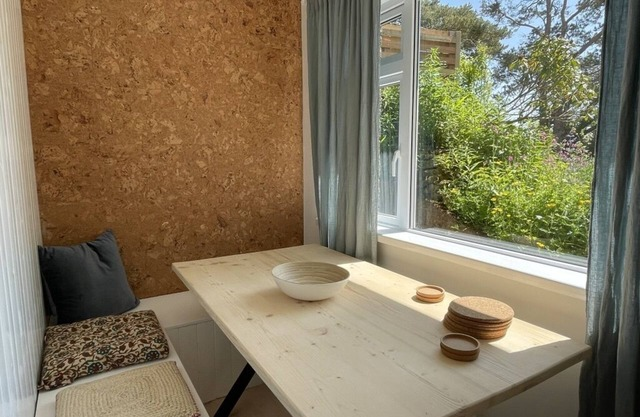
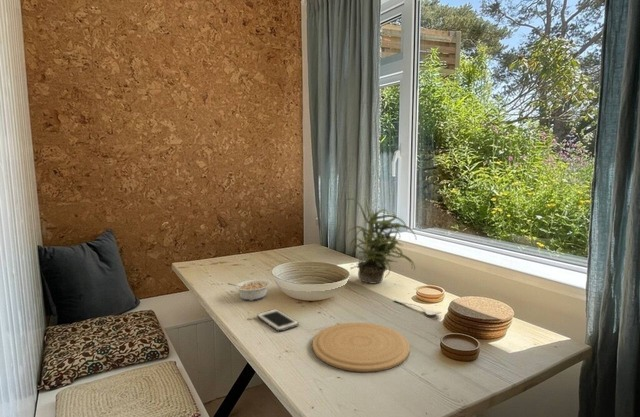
+ cell phone [256,308,300,332]
+ potted plant [344,197,417,285]
+ legume [227,278,272,302]
+ plate [311,322,411,373]
+ spoon [393,298,443,316]
